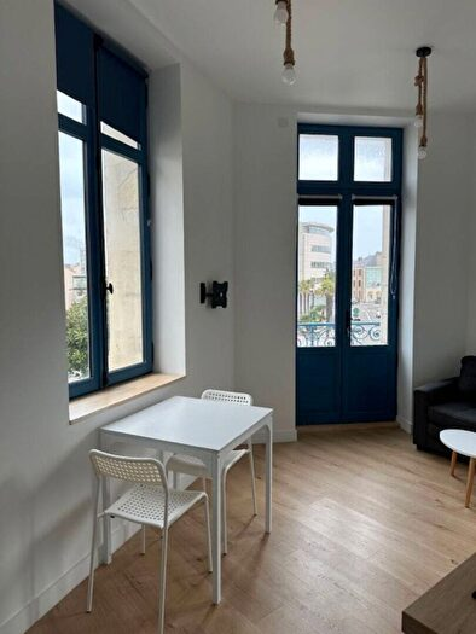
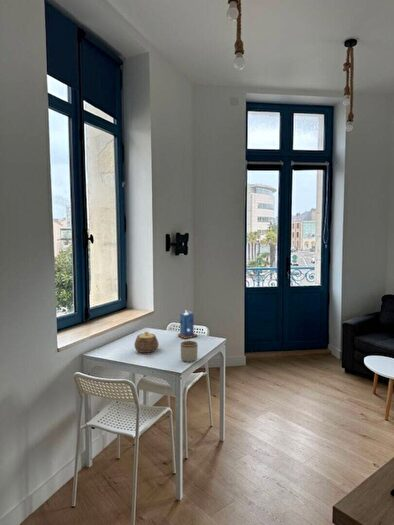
+ candle [176,309,199,340]
+ mug [180,340,199,363]
+ teapot [133,331,160,354]
